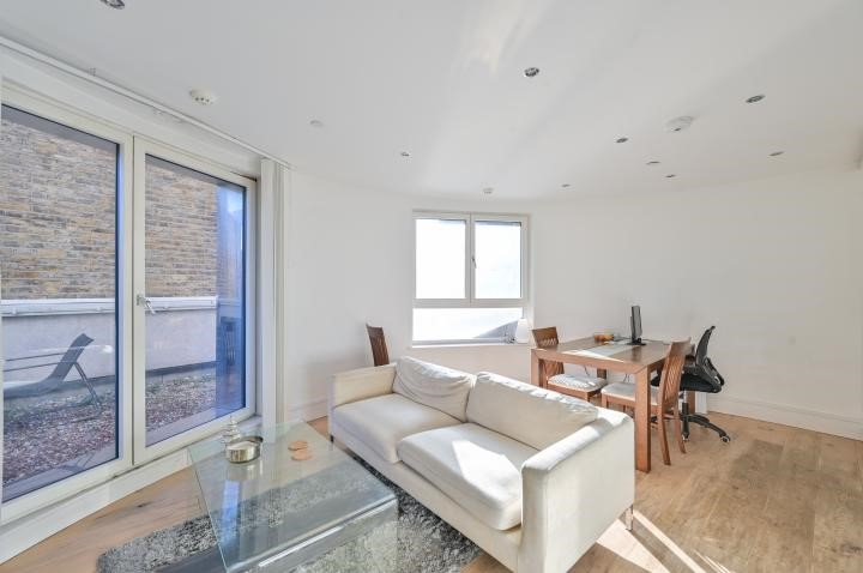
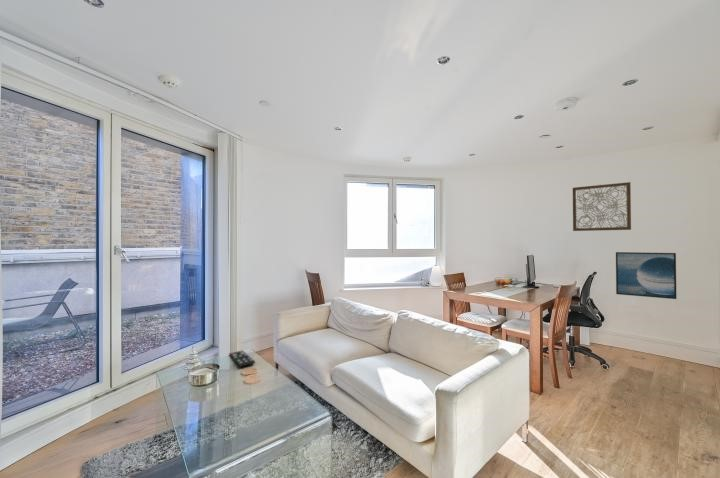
+ remote control [228,349,256,368]
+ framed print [615,251,677,300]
+ wall art [572,181,632,232]
